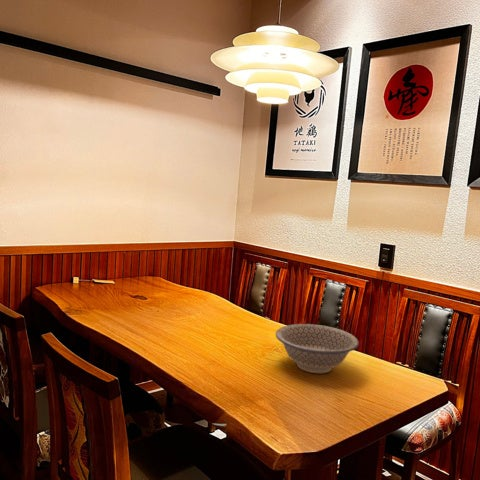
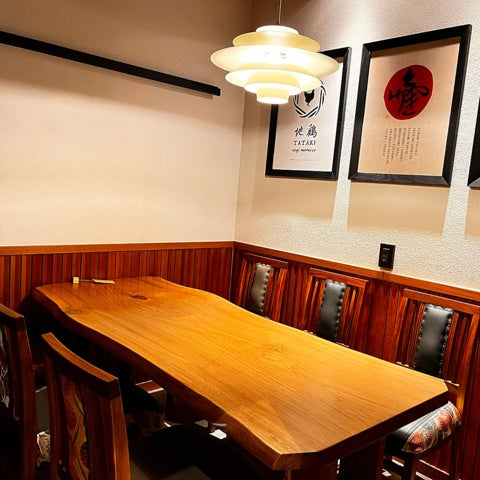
- bowl [275,323,360,374]
